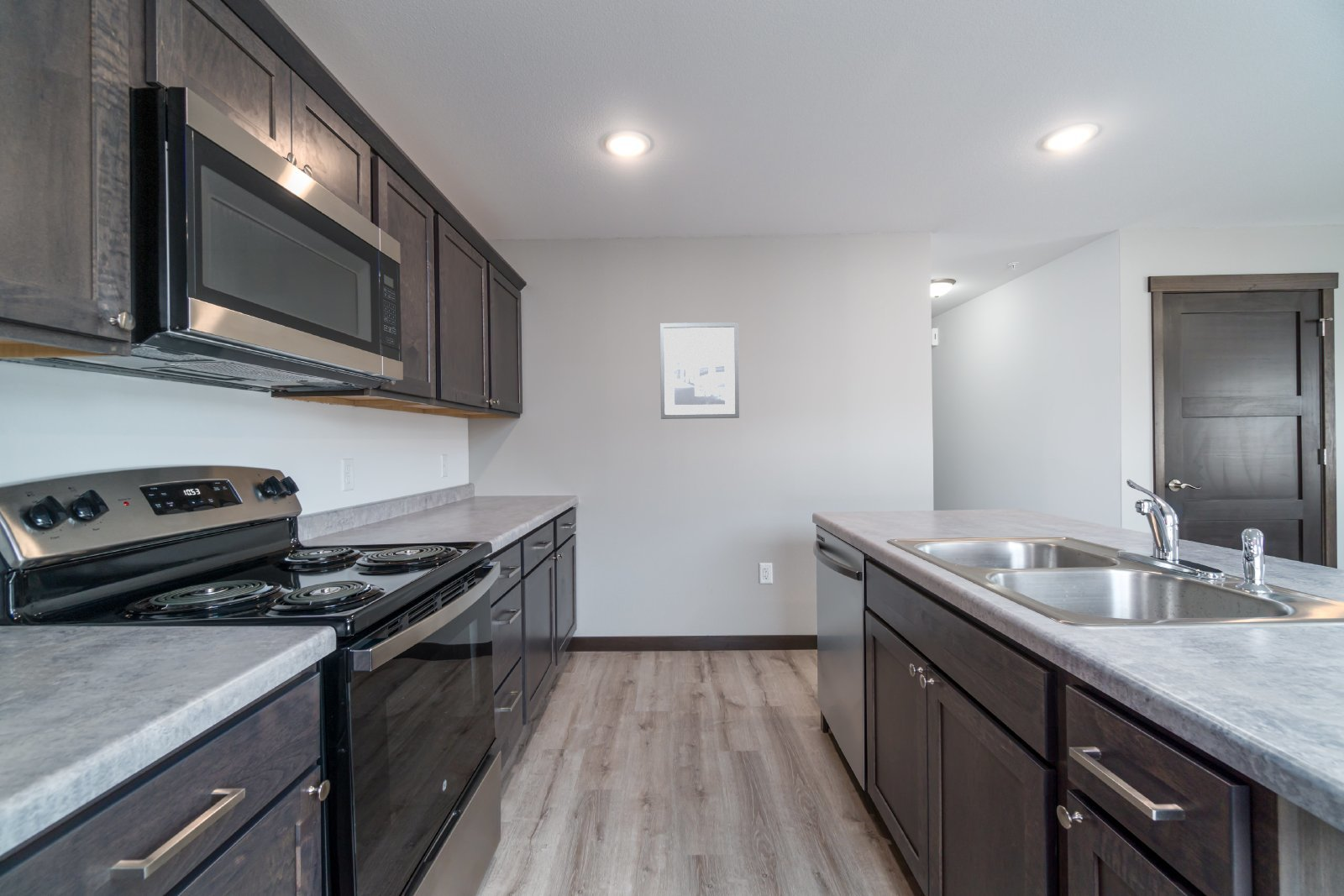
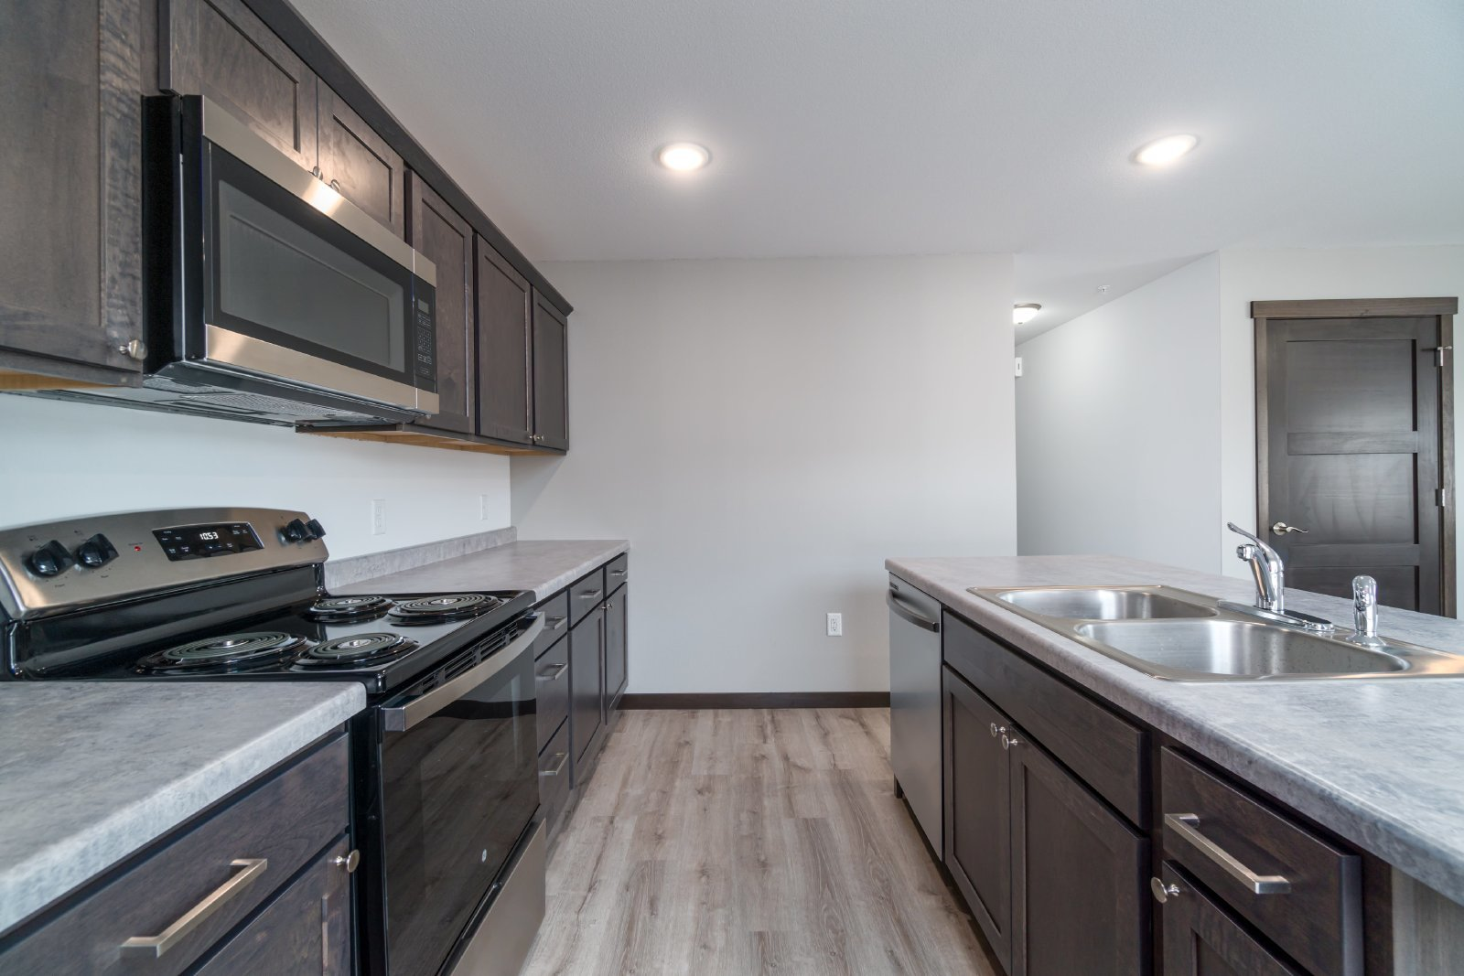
- wall art [659,322,740,420]
